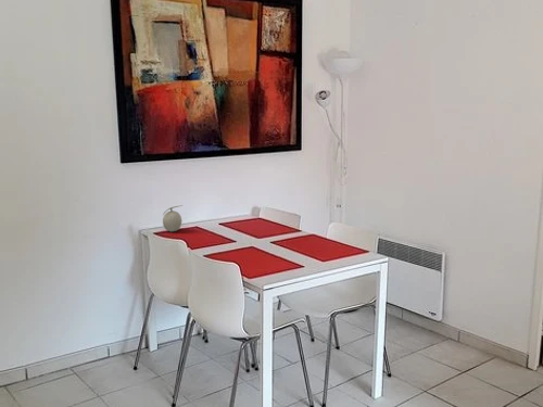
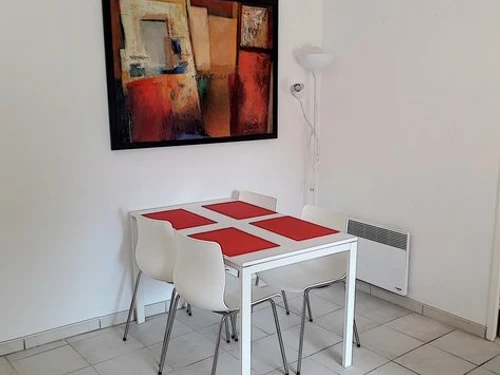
- fruit [162,204,184,232]
